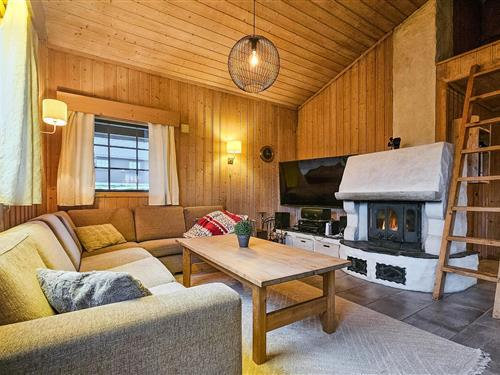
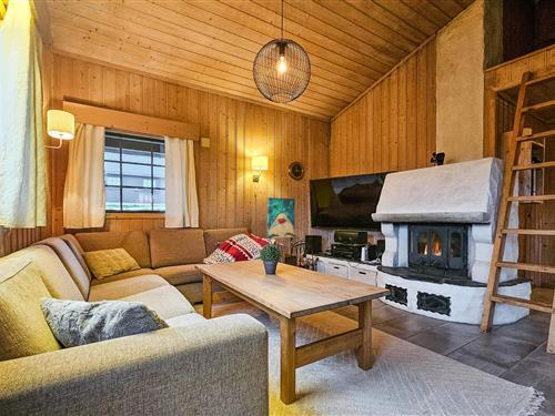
+ wall art [266,196,296,240]
